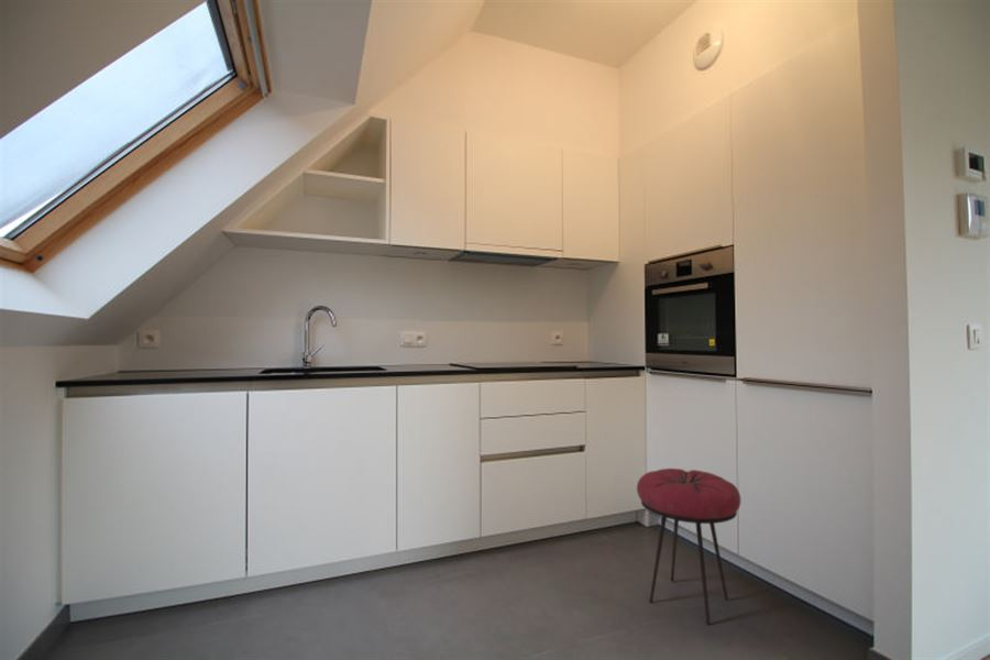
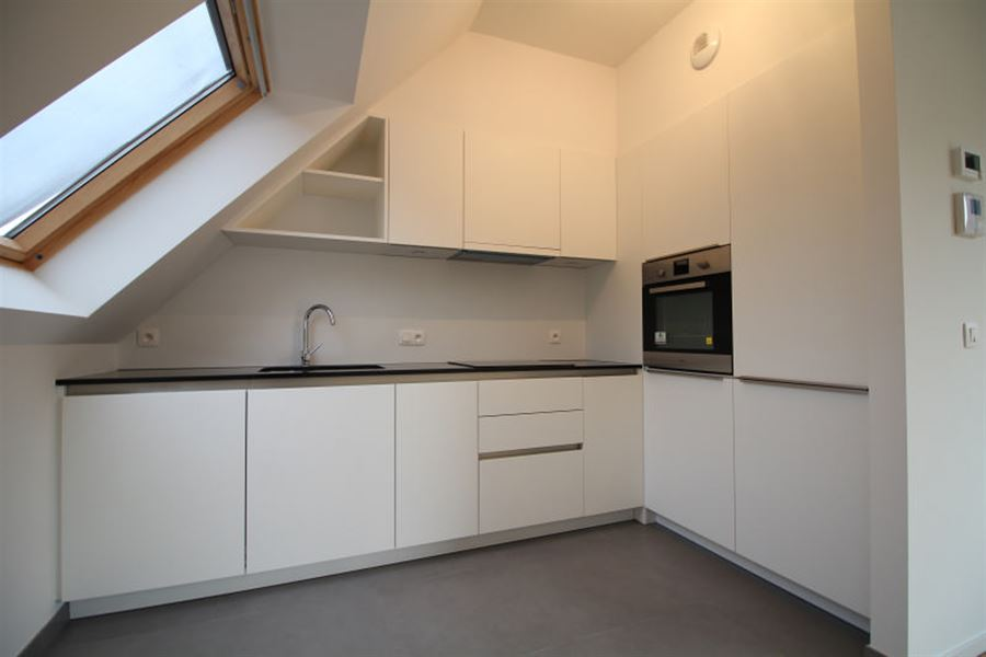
- stool [636,468,741,626]
